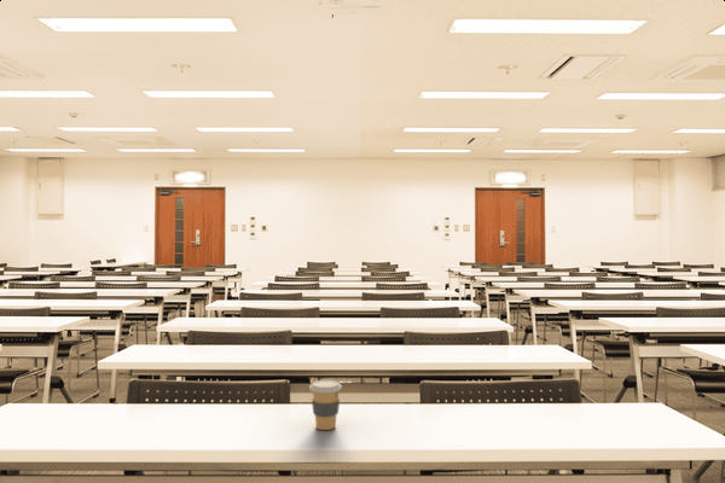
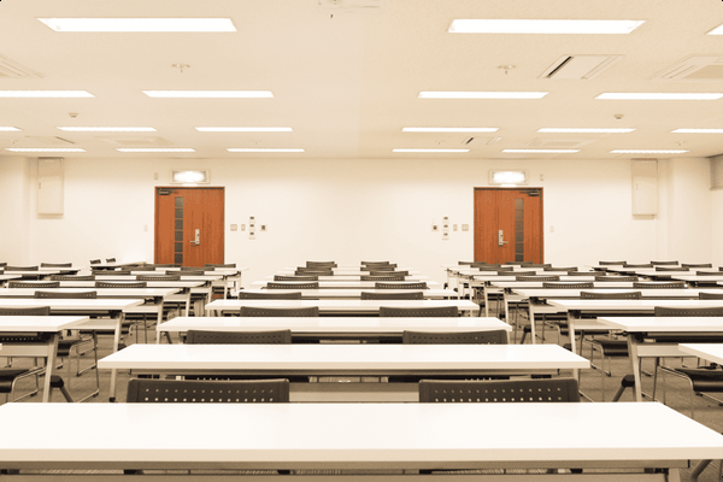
- coffee cup [308,379,343,431]
